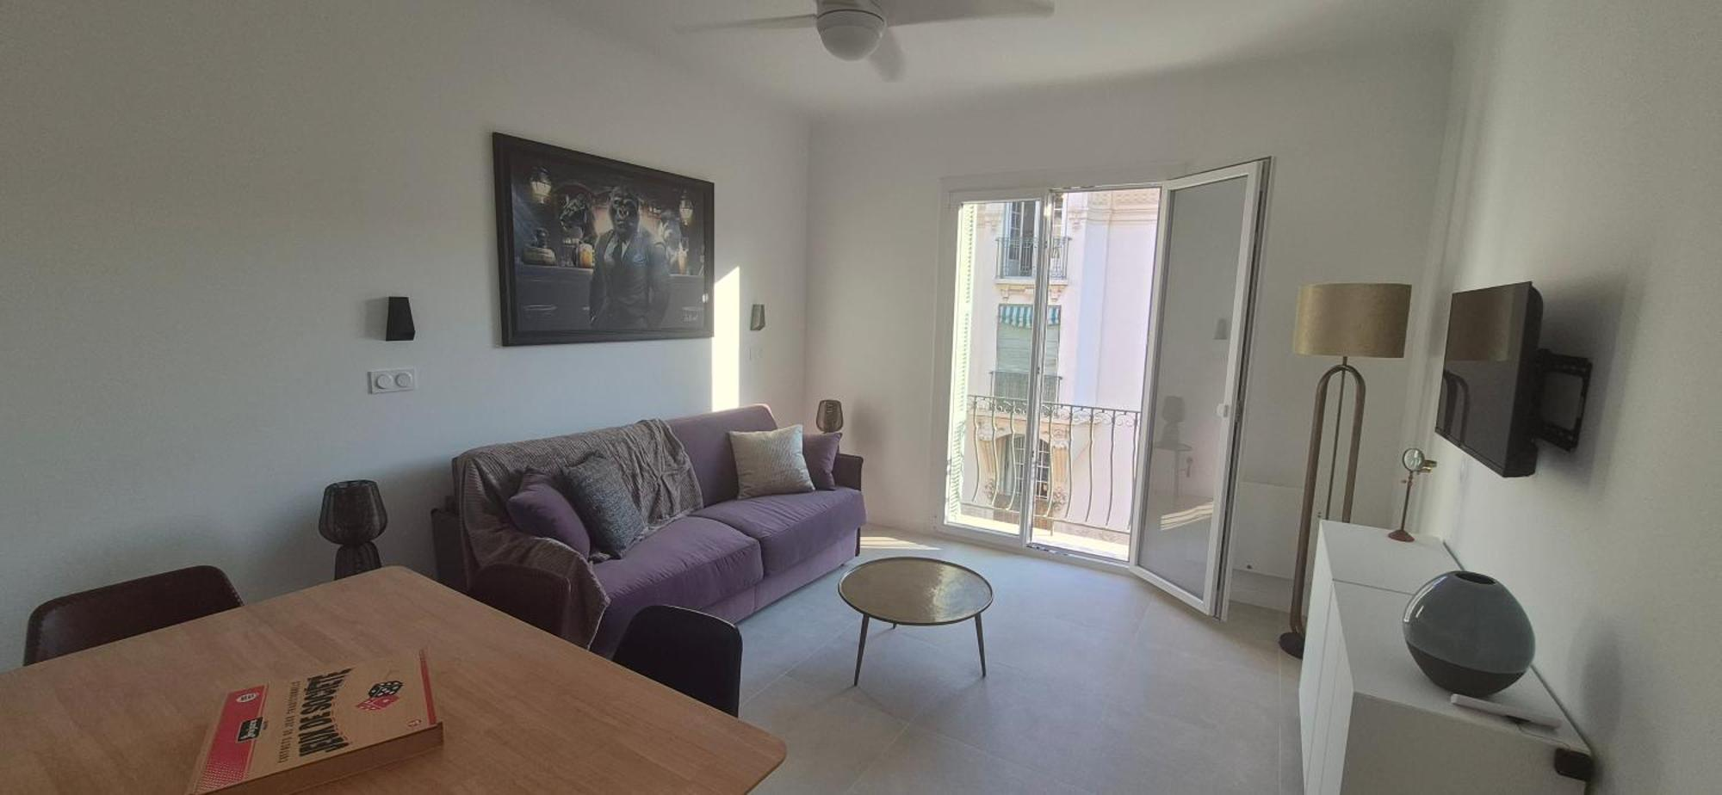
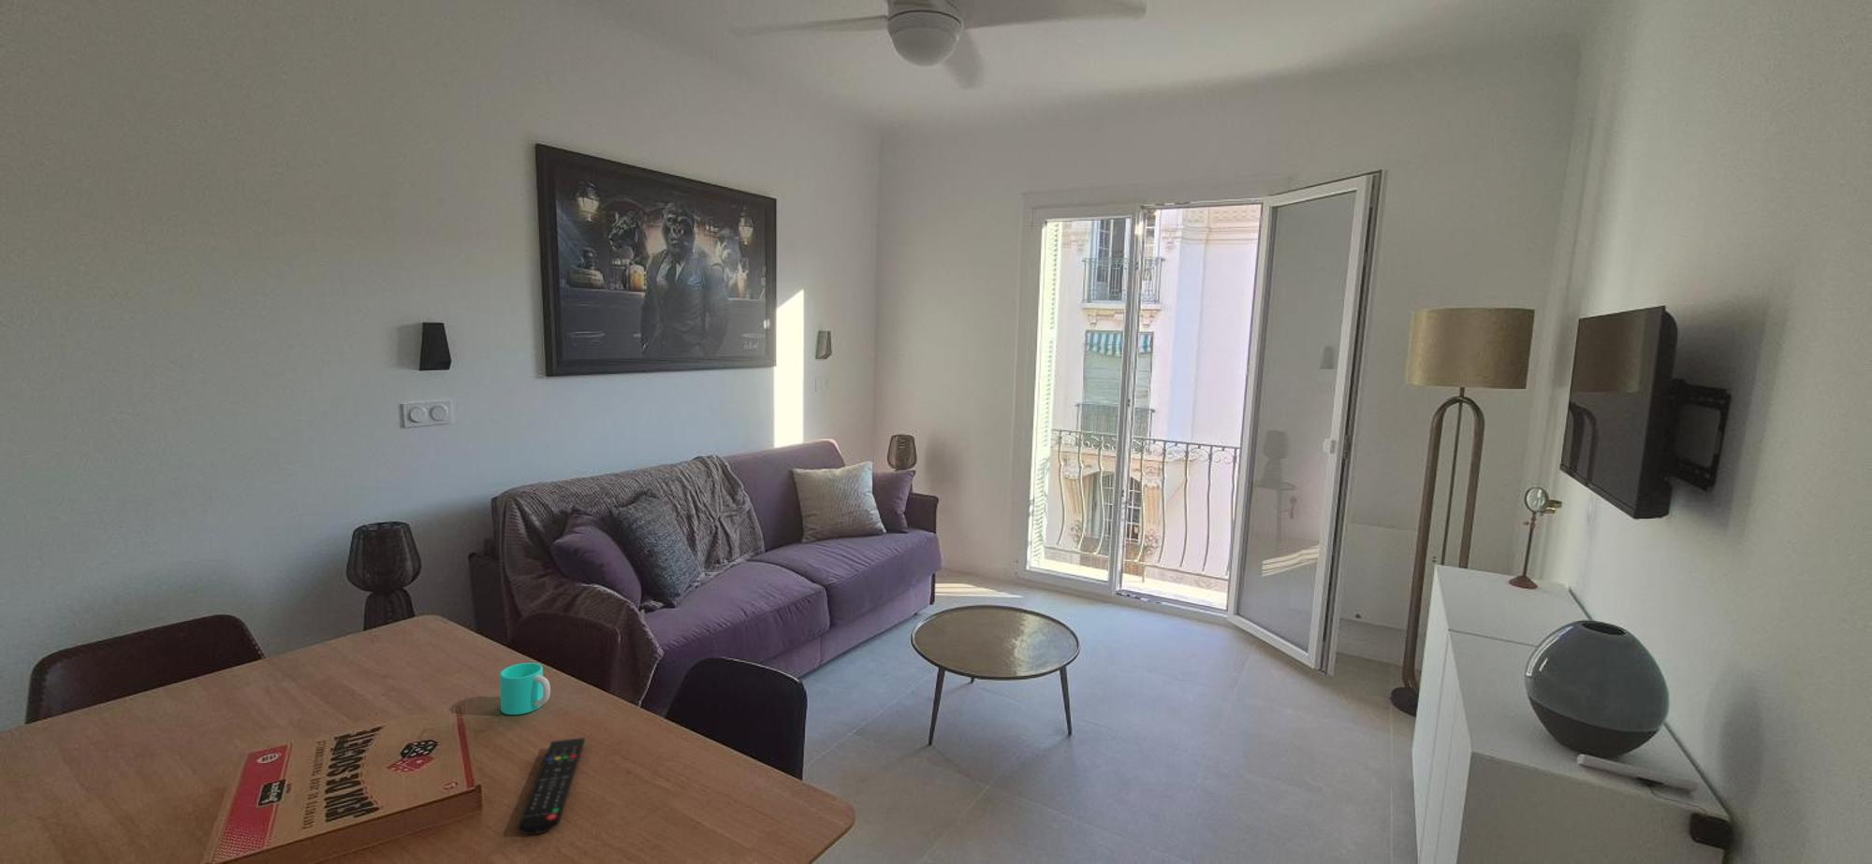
+ remote control [517,736,586,835]
+ cup [499,662,552,715]
